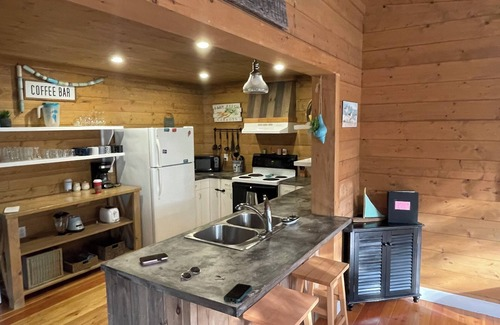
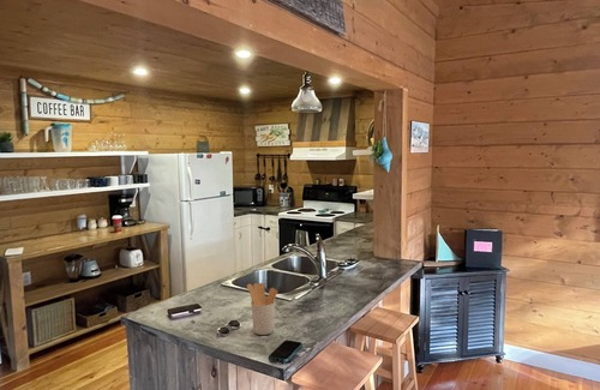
+ utensil holder [246,282,278,336]
